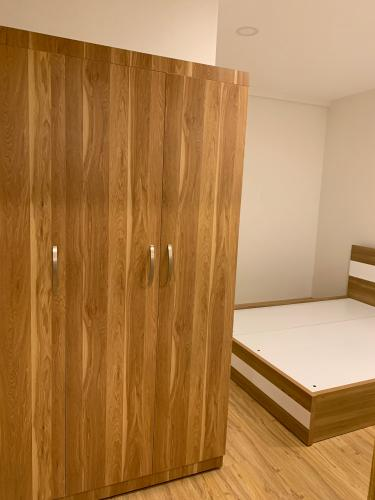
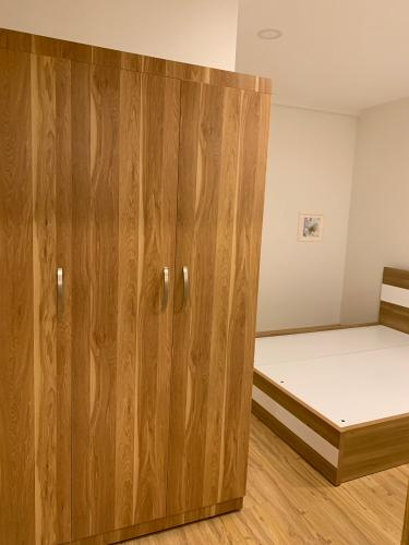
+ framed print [296,210,326,243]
